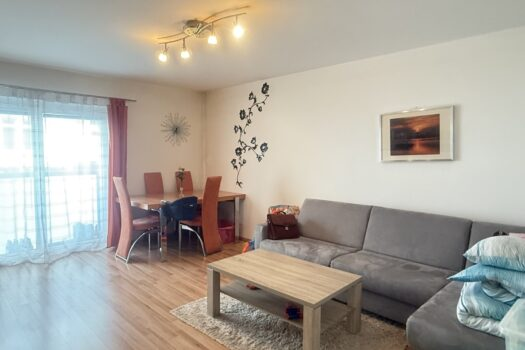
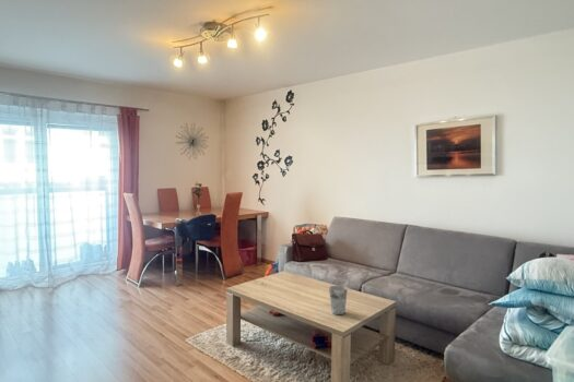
+ cup [328,284,349,315]
